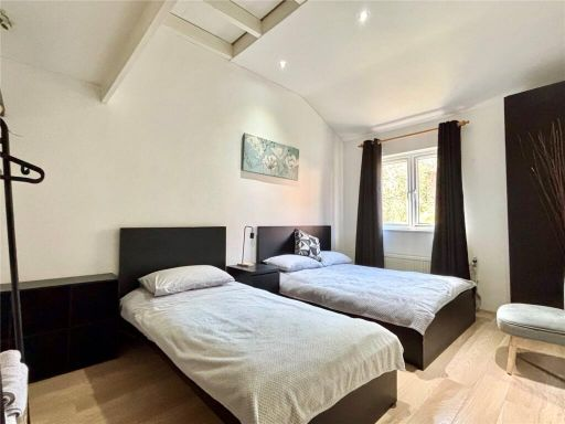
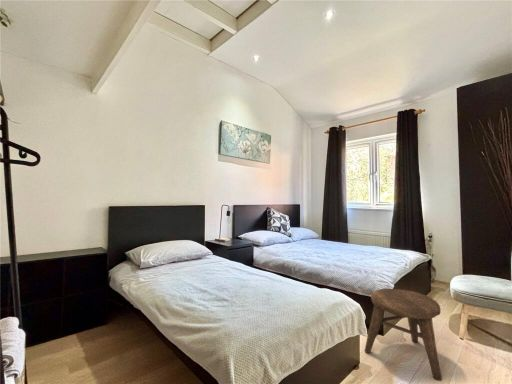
+ stool [364,288,443,382]
